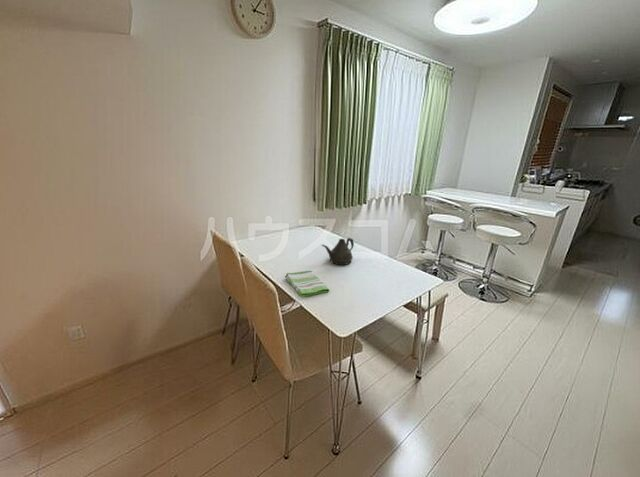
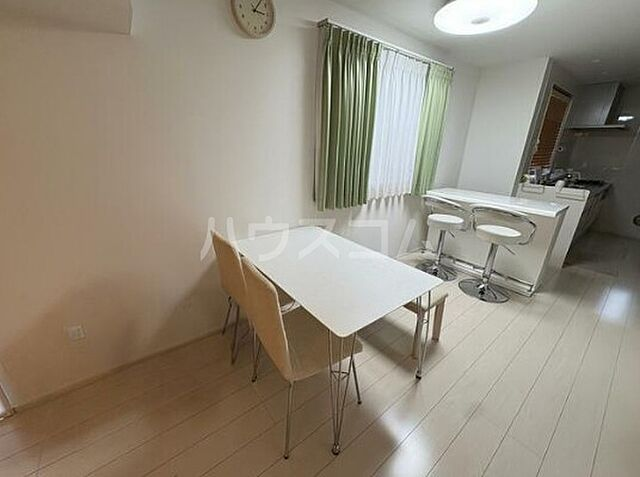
- dish towel [284,269,330,298]
- teapot [321,237,355,266]
